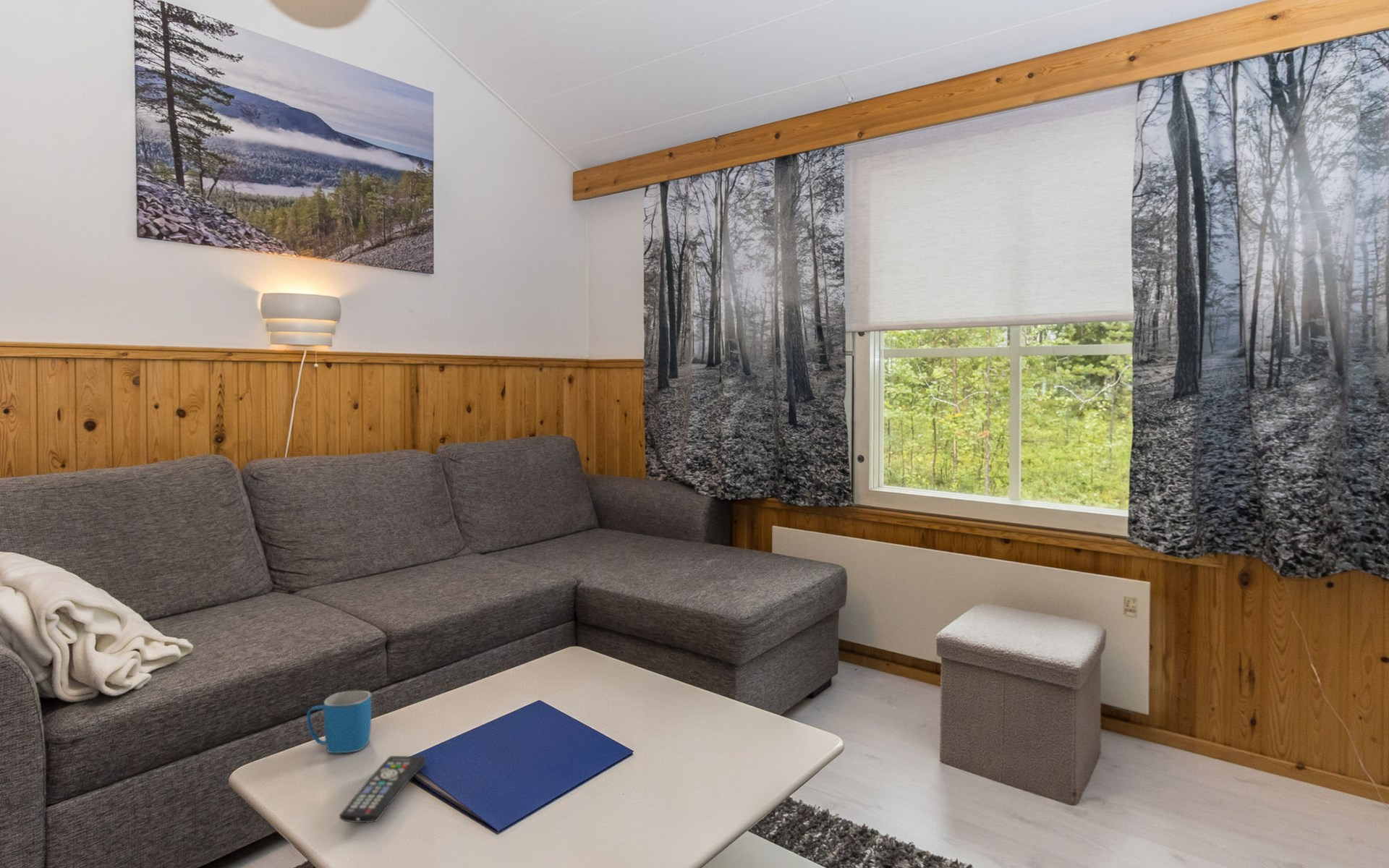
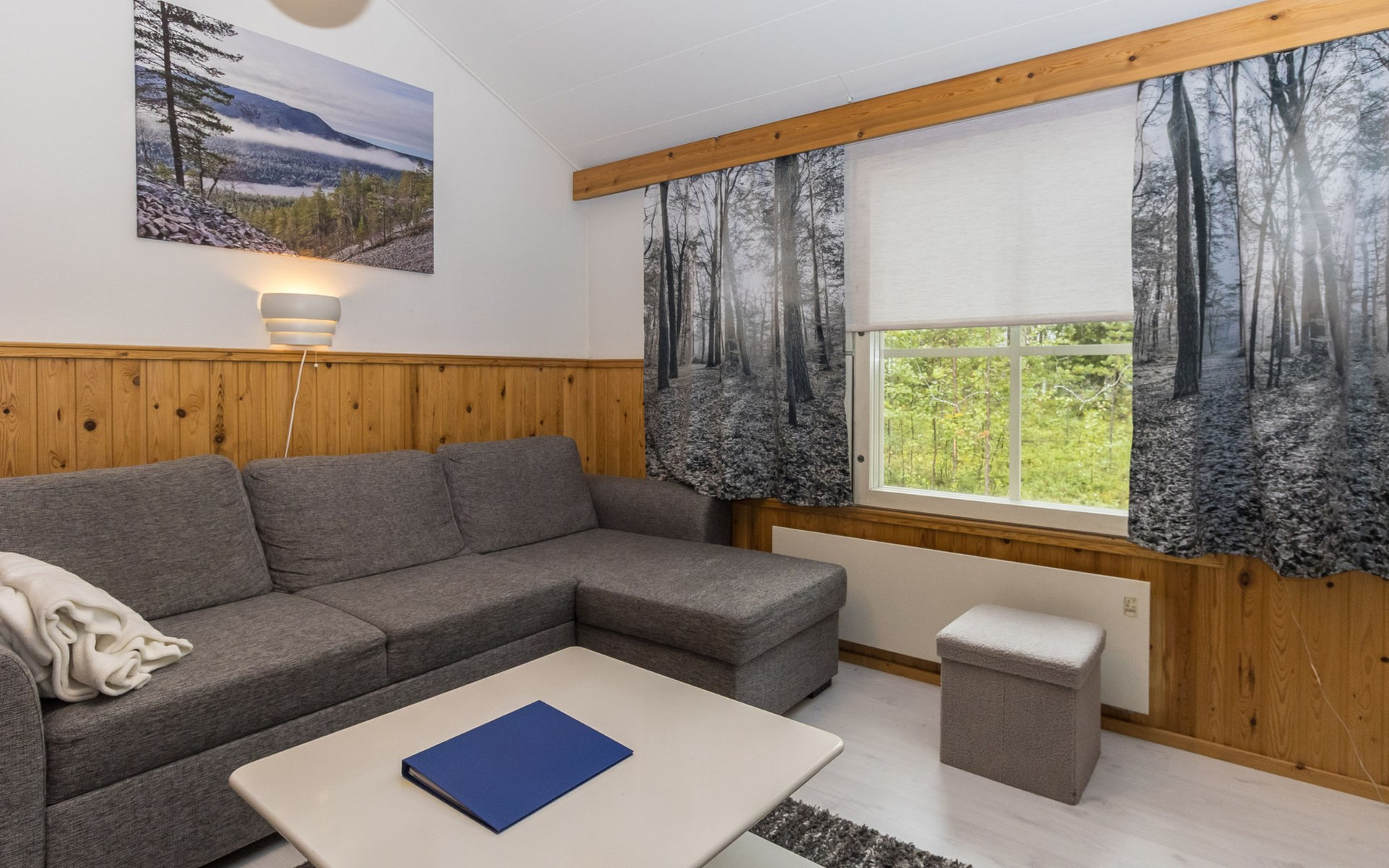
- remote control [339,755,426,823]
- mug [306,690,372,754]
